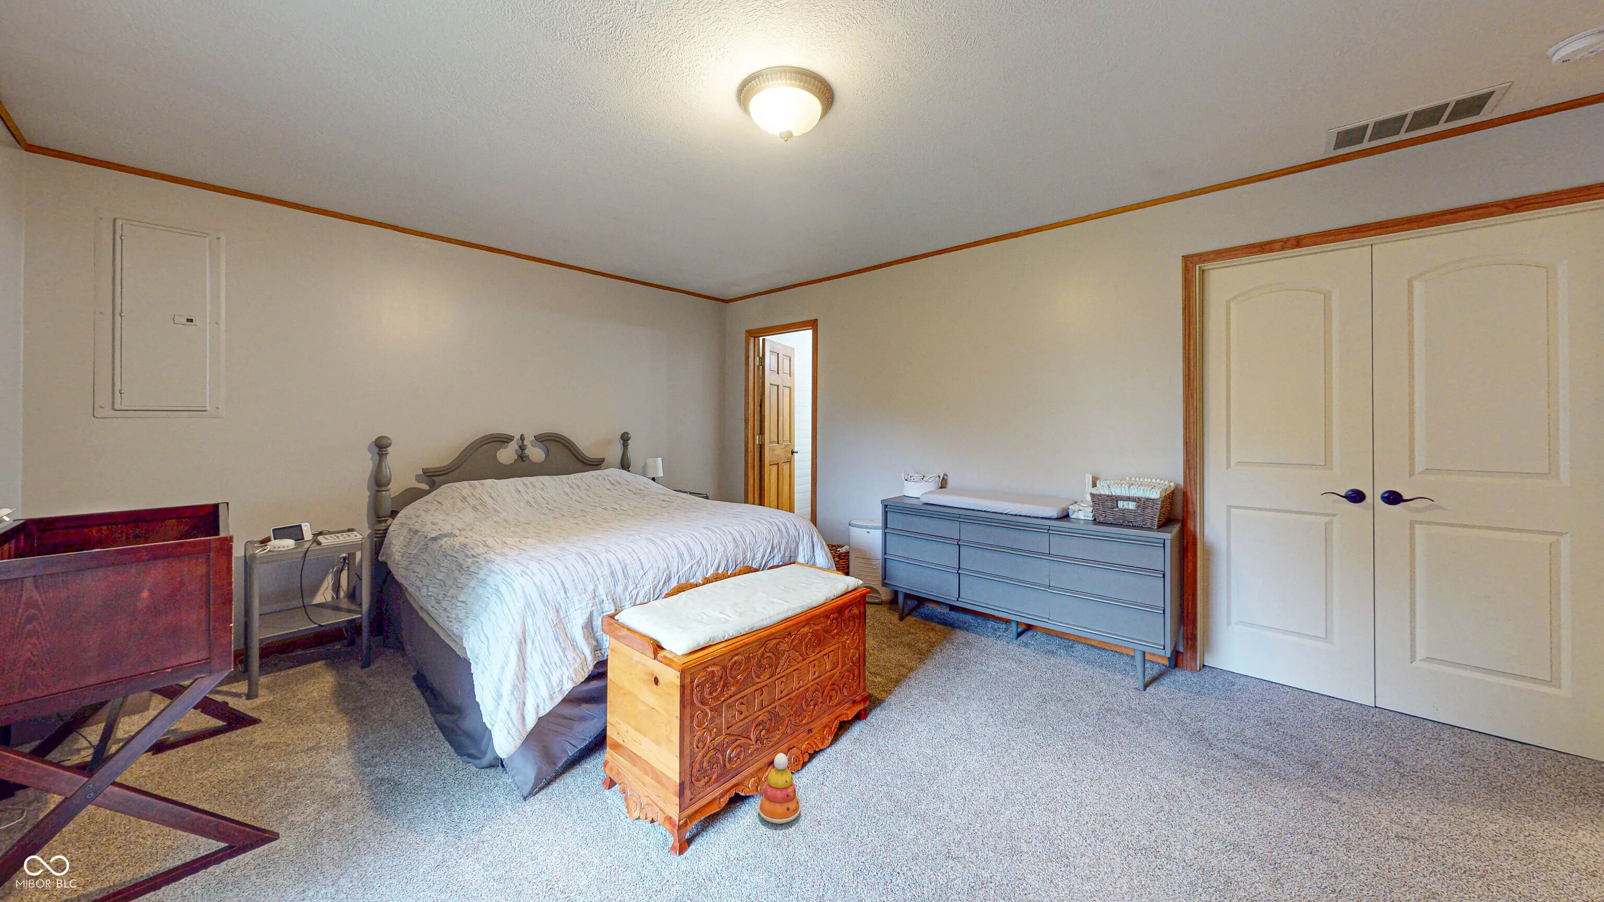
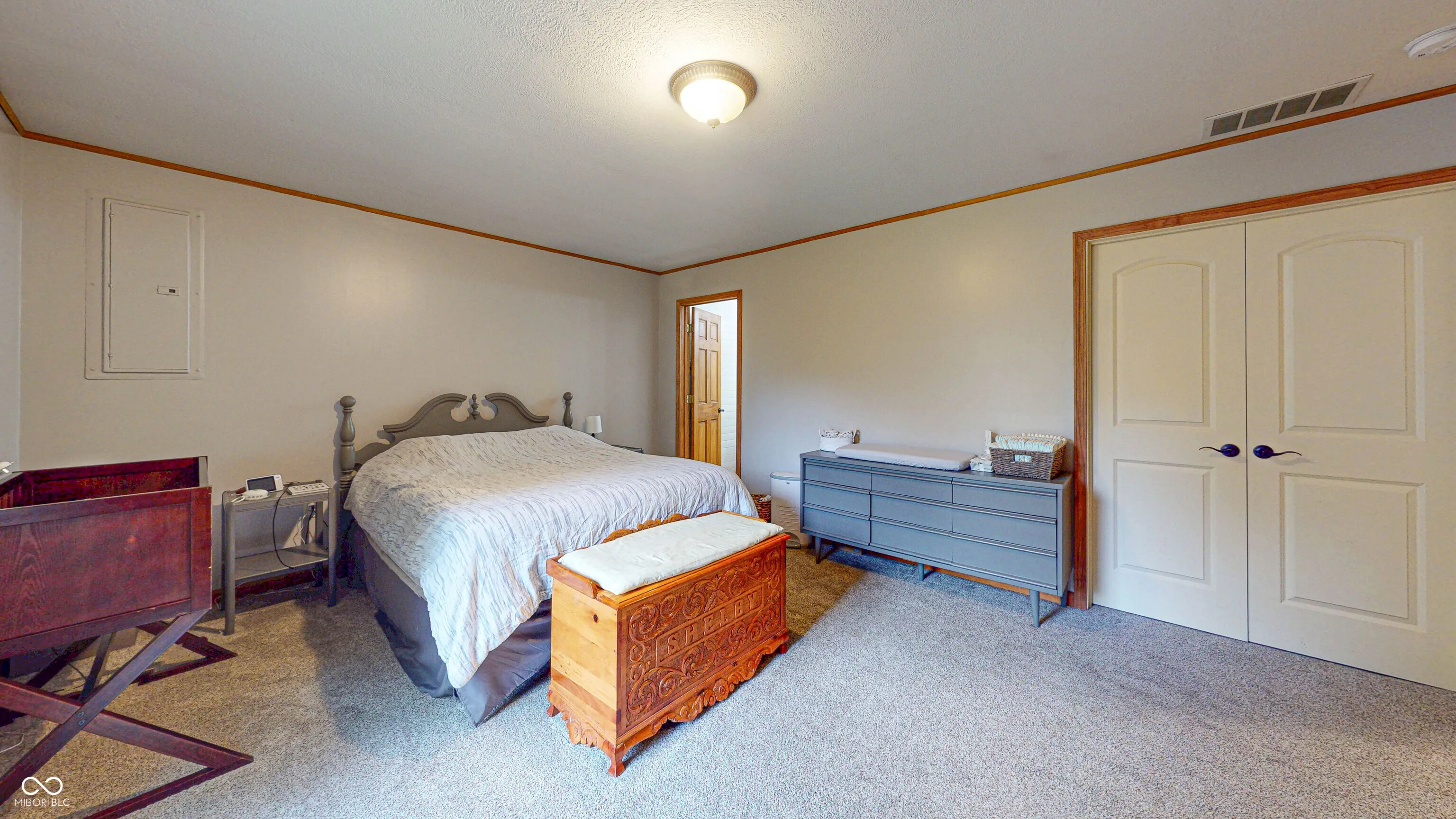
- stacking toy [758,752,802,824]
